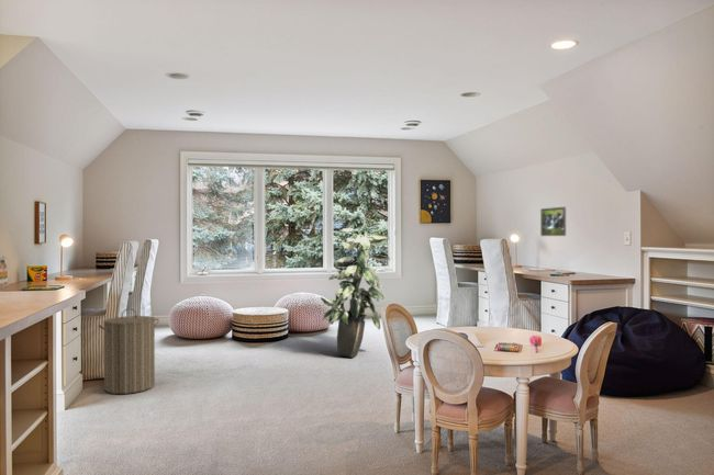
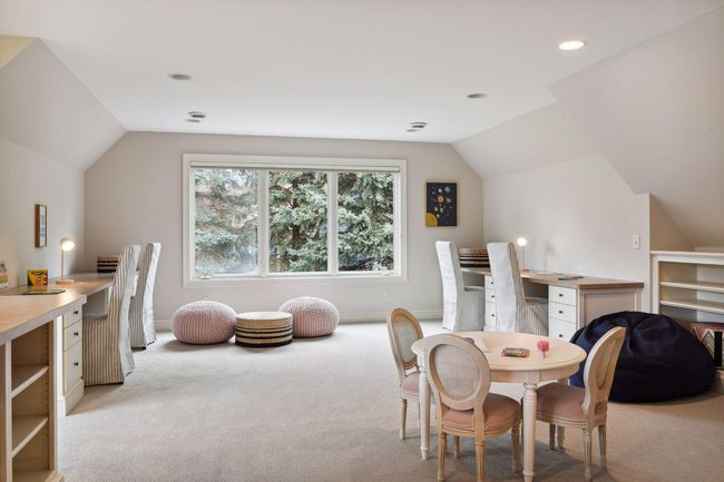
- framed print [539,206,567,237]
- indoor plant [319,227,391,359]
- laundry hamper [98,307,160,395]
